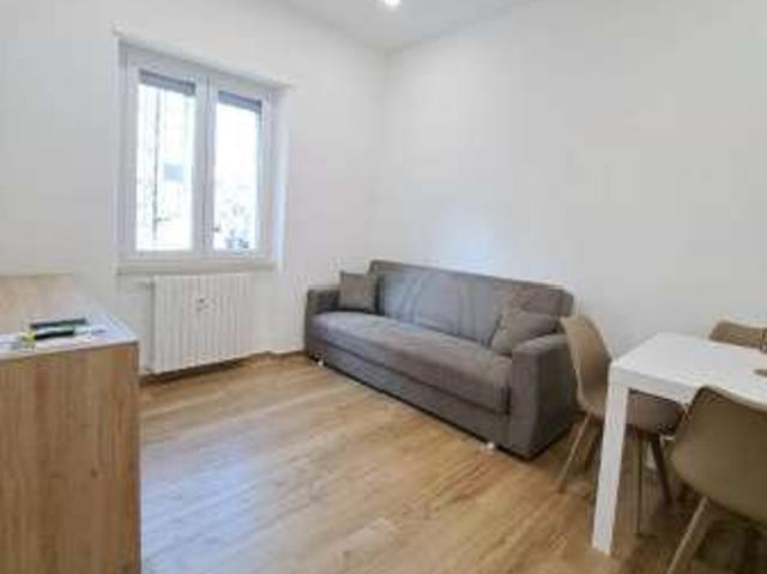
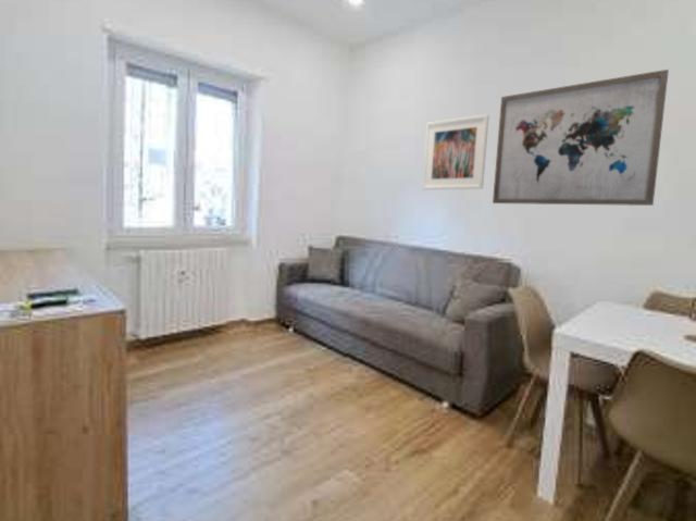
+ wall art [492,69,670,207]
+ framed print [421,113,490,190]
